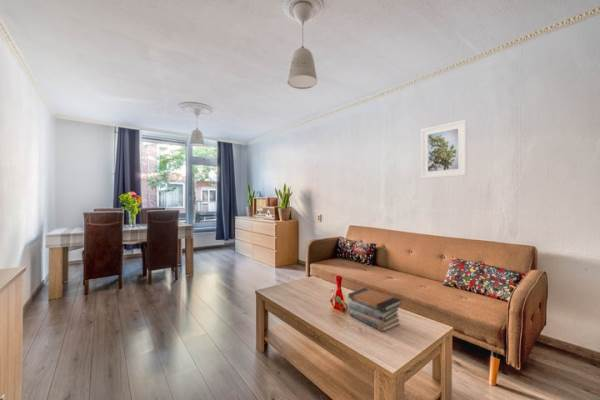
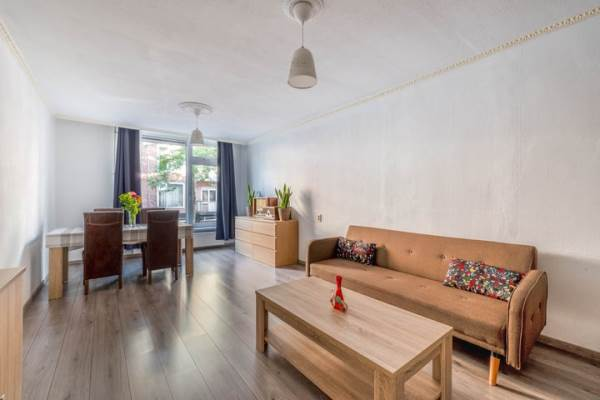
- book stack [347,287,403,333]
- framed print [420,119,468,180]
